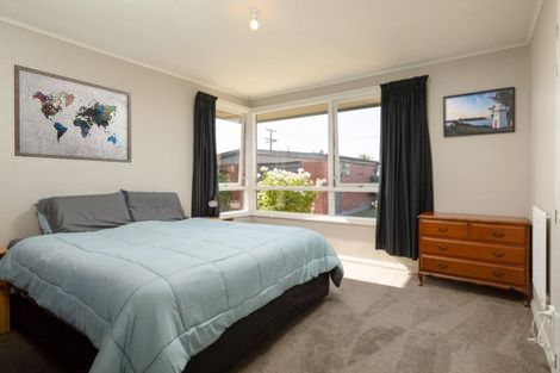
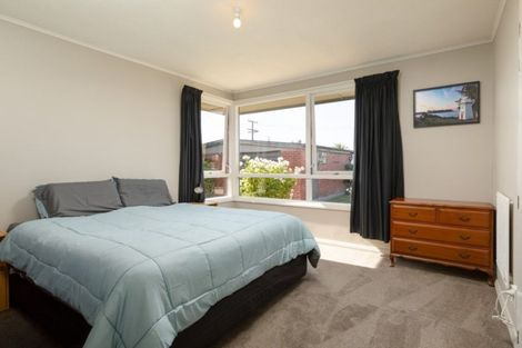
- wall art [13,63,132,164]
